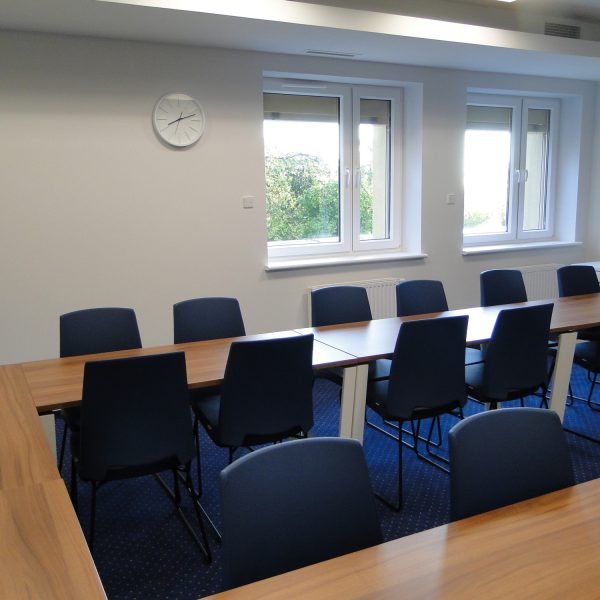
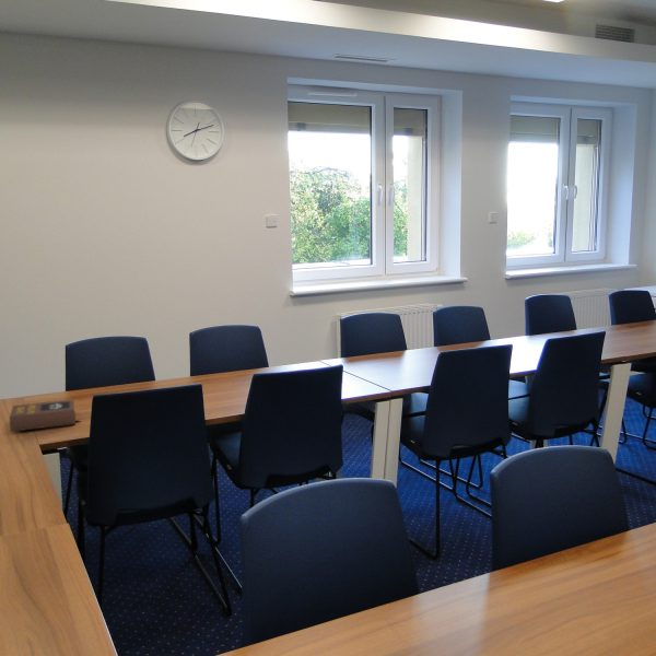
+ book [9,398,82,433]
